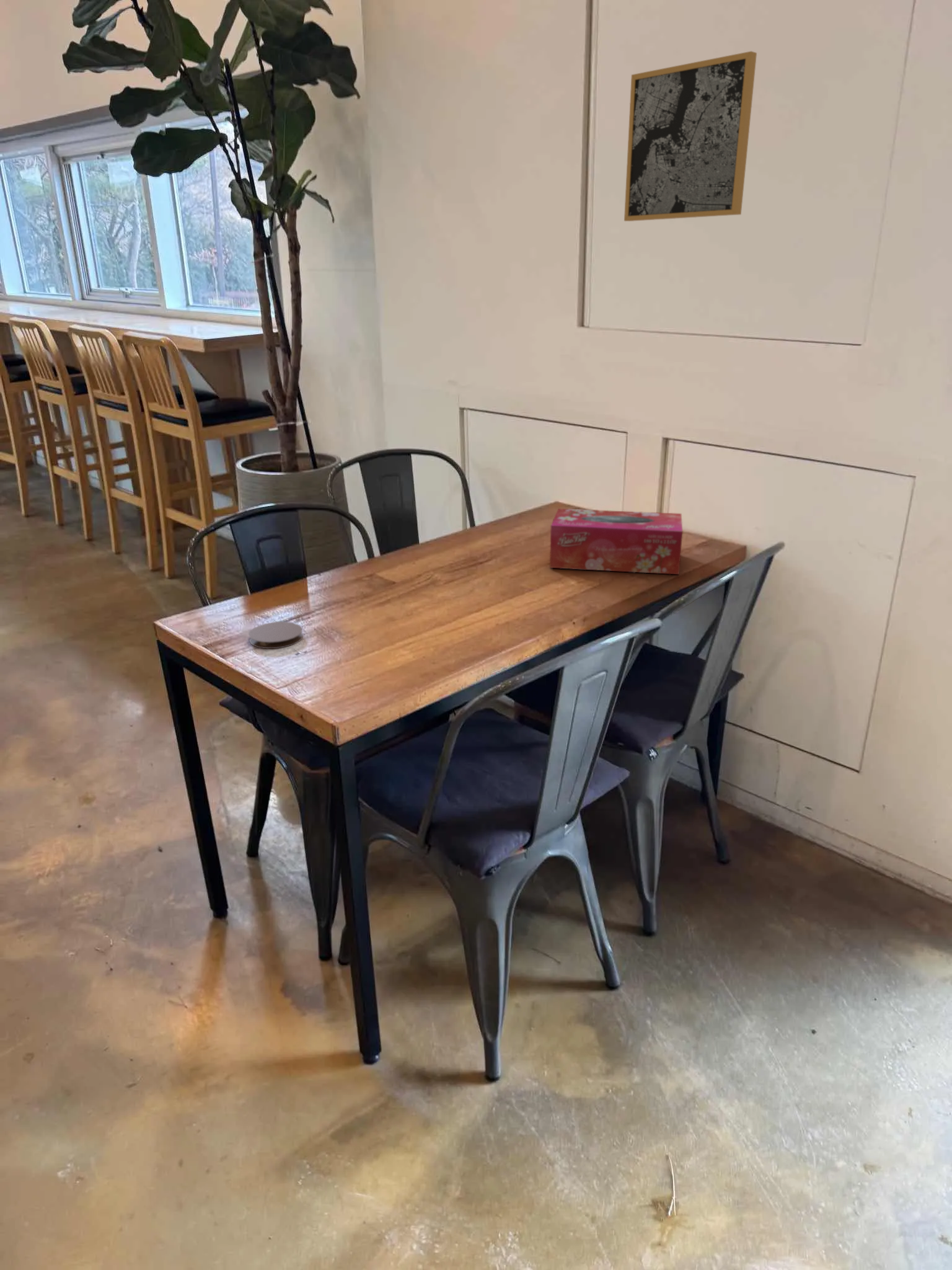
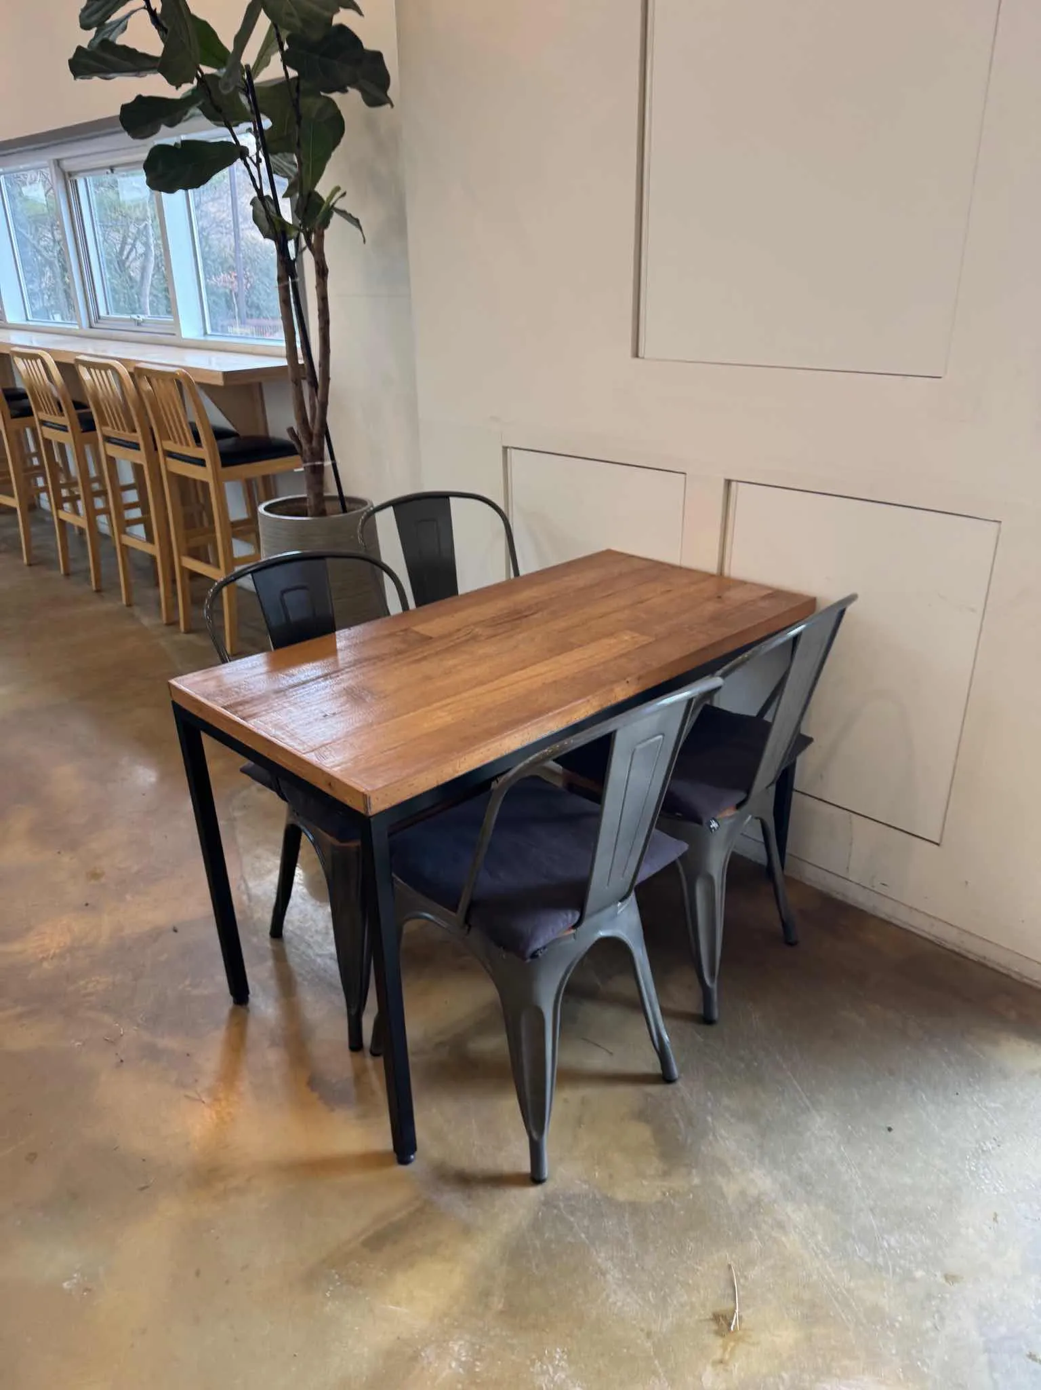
- coaster [248,621,304,649]
- tissue box [549,508,683,575]
- wall art [624,51,757,222]
